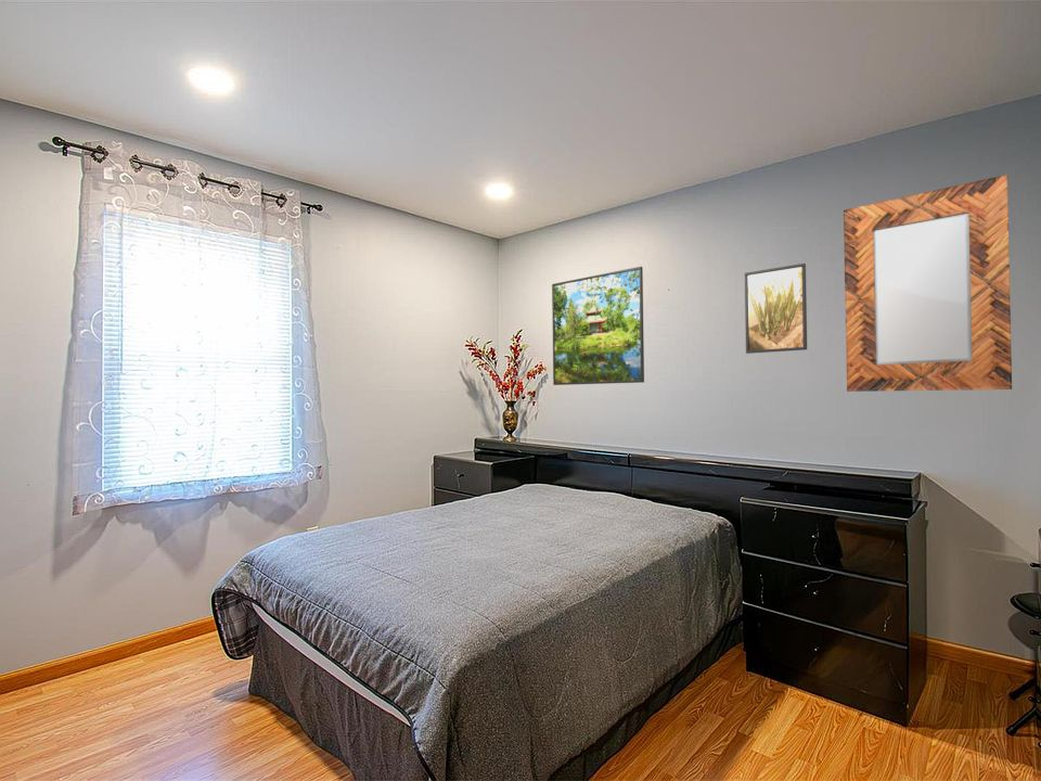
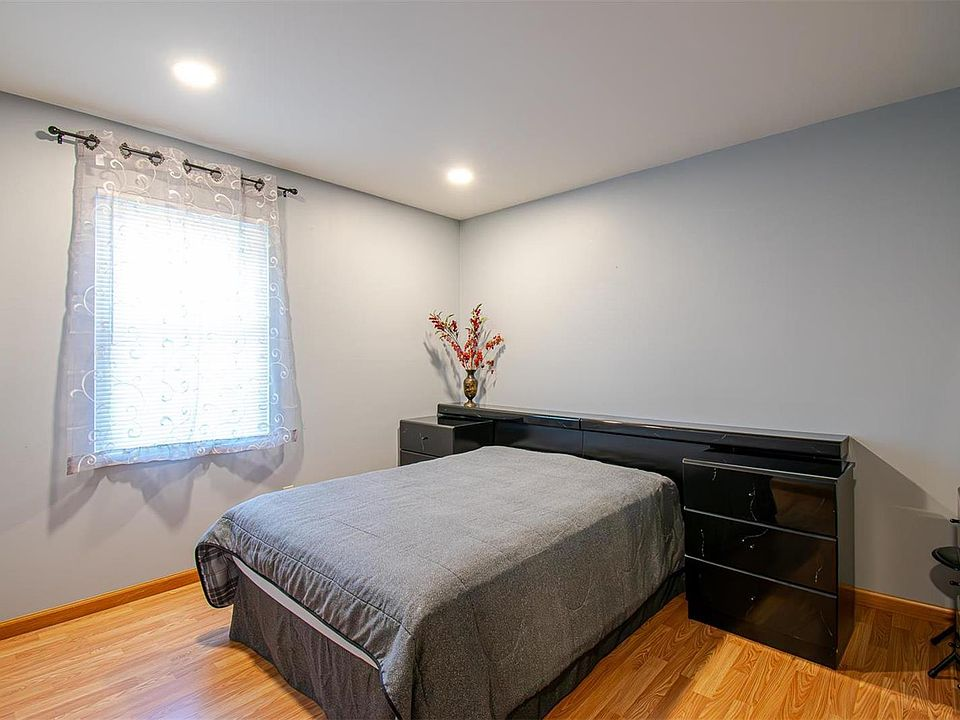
- home mirror [843,174,1013,393]
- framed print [551,266,645,386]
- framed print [744,263,808,355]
